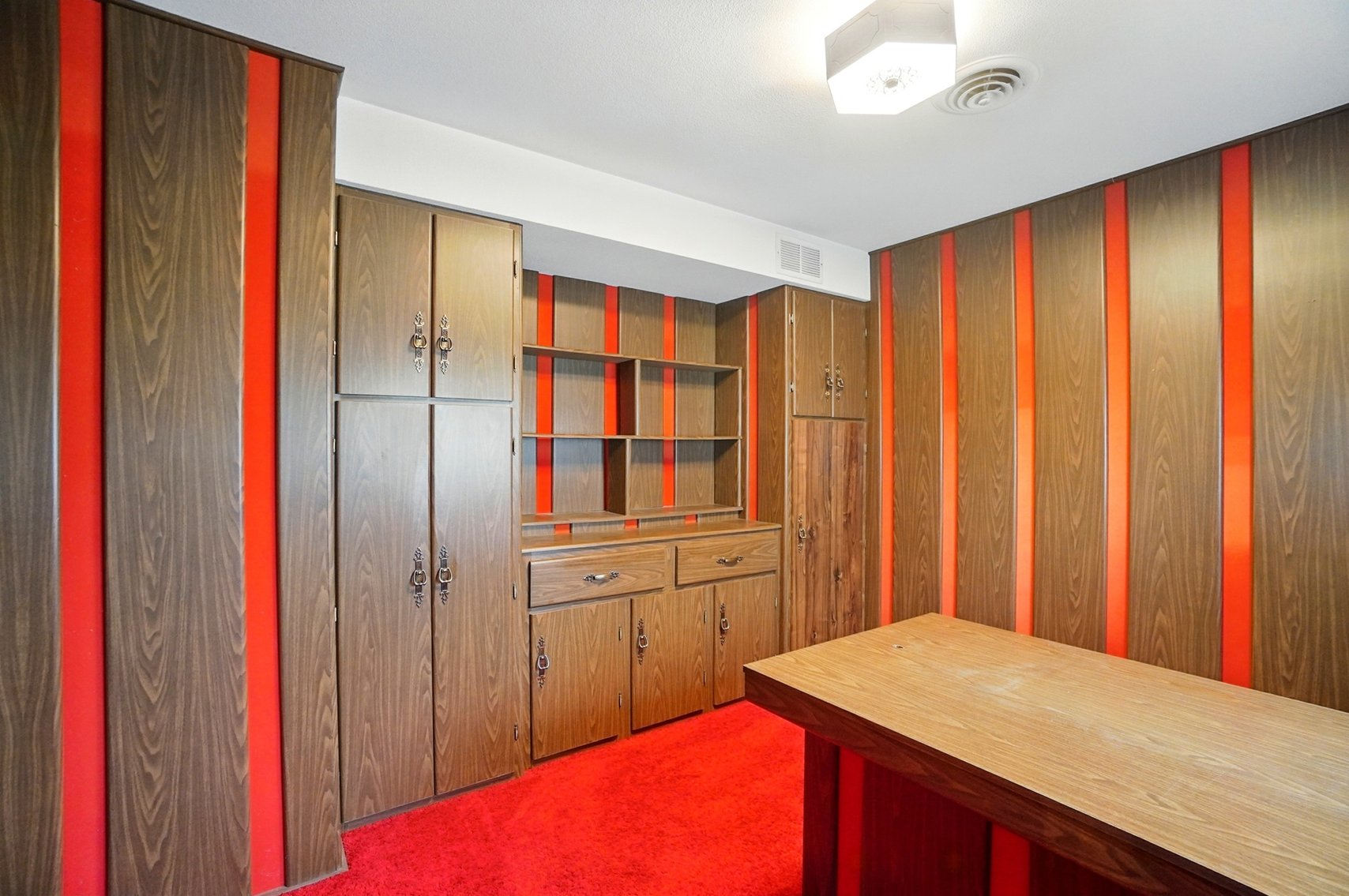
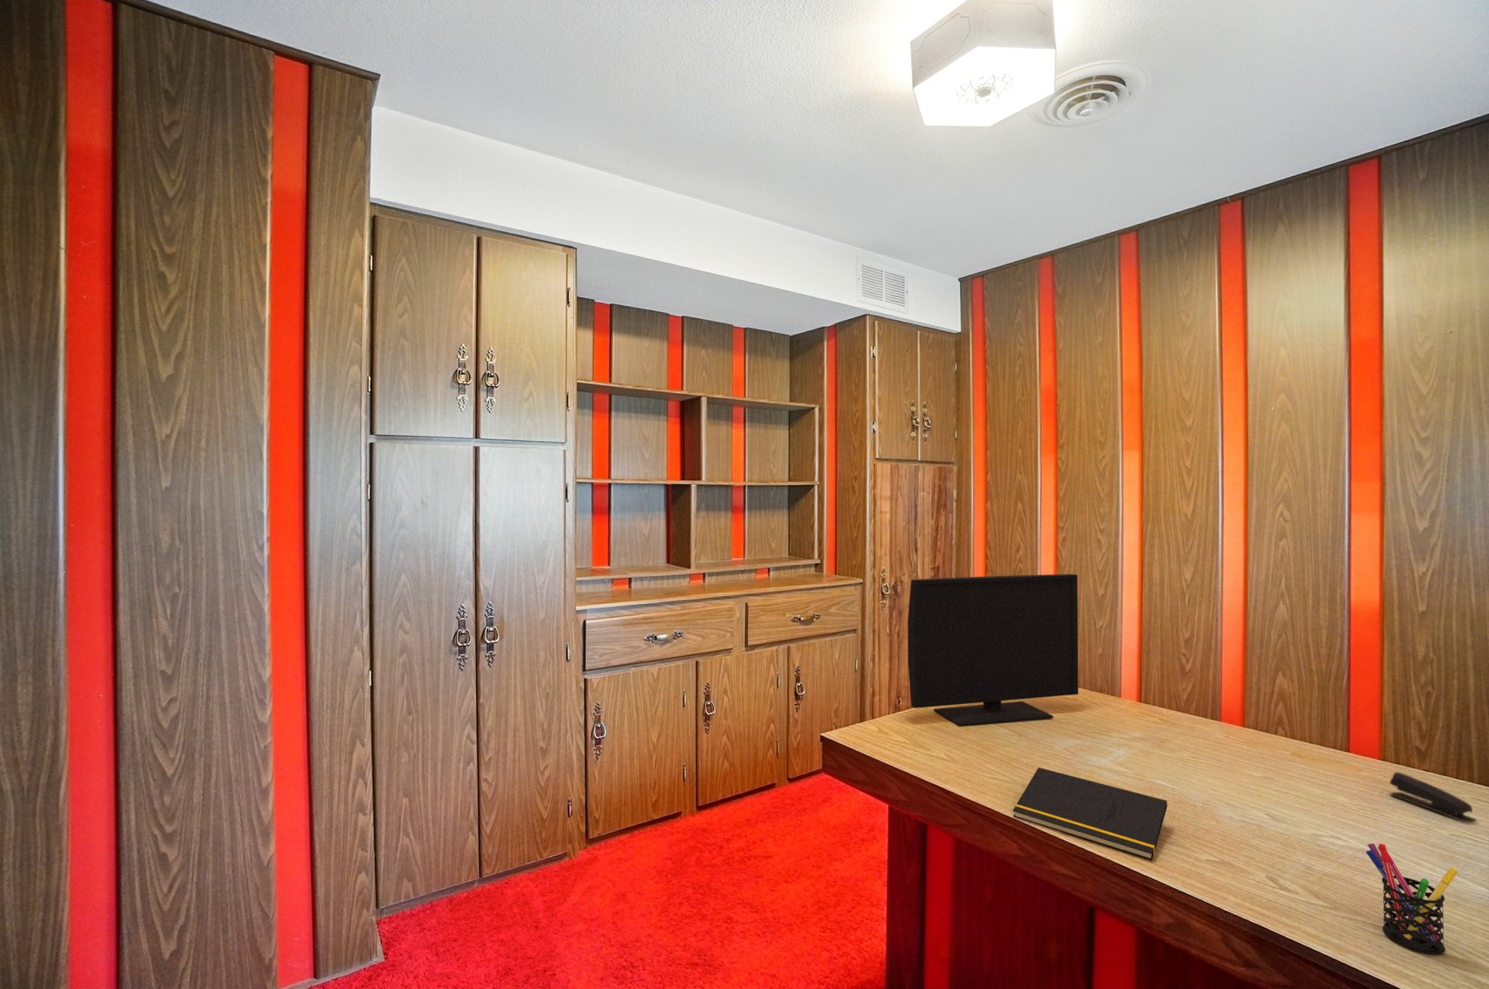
+ notepad [1012,767,1168,861]
+ stapler [1387,772,1478,823]
+ pen holder [1365,842,1458,955]
+ monitor [906,573,1079,727]
